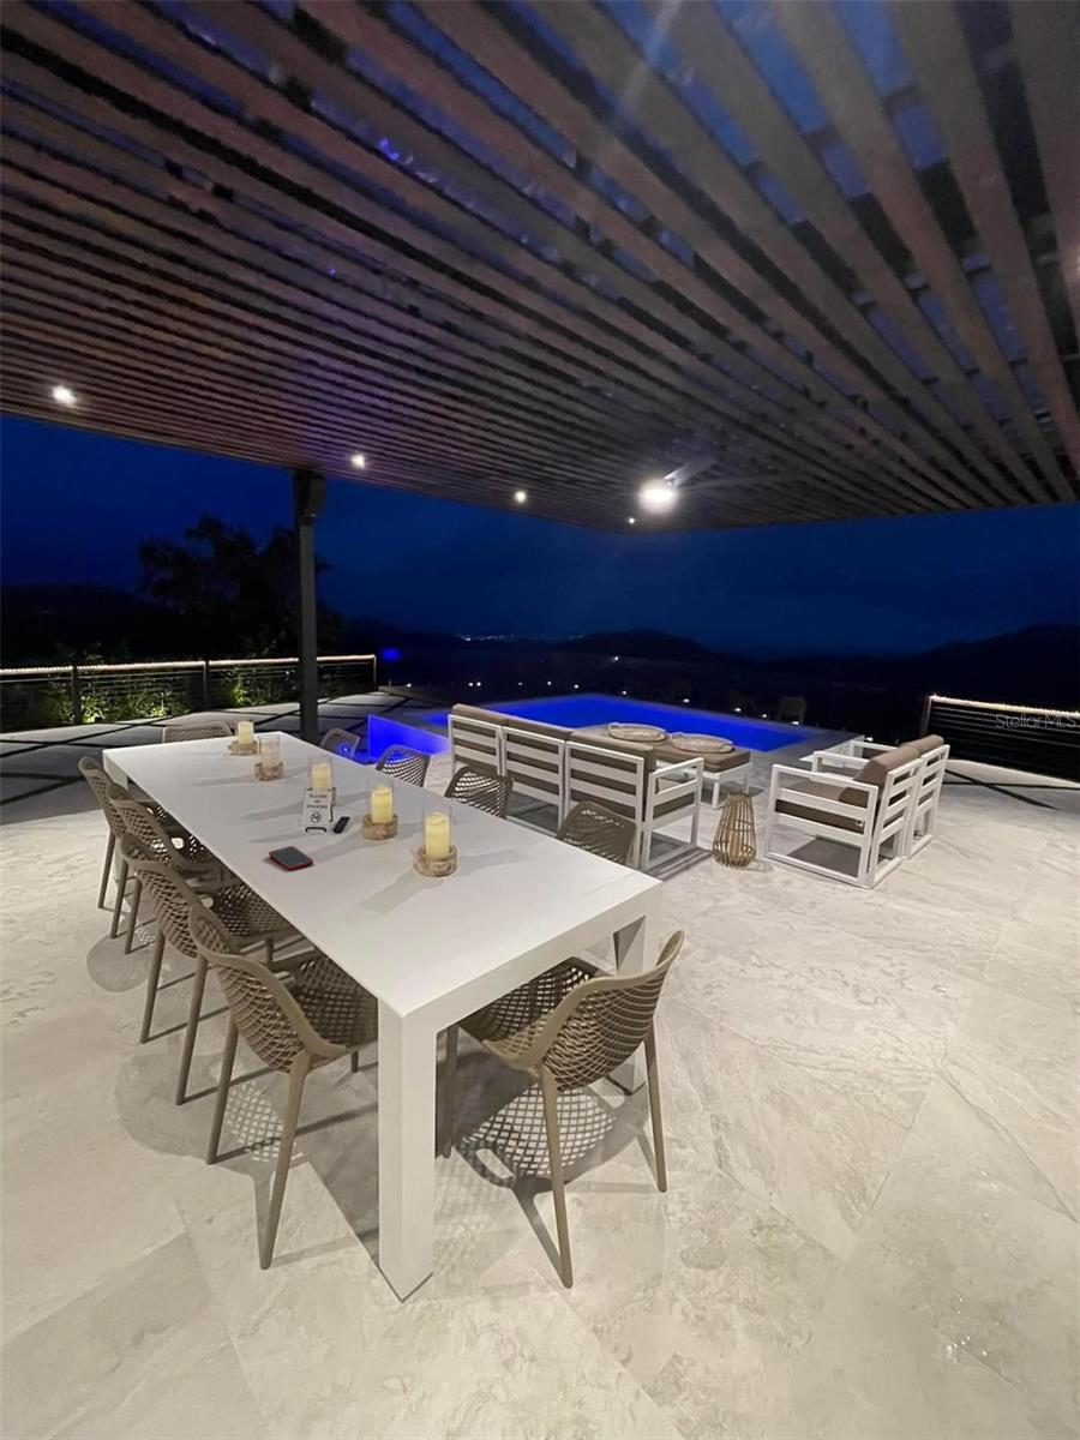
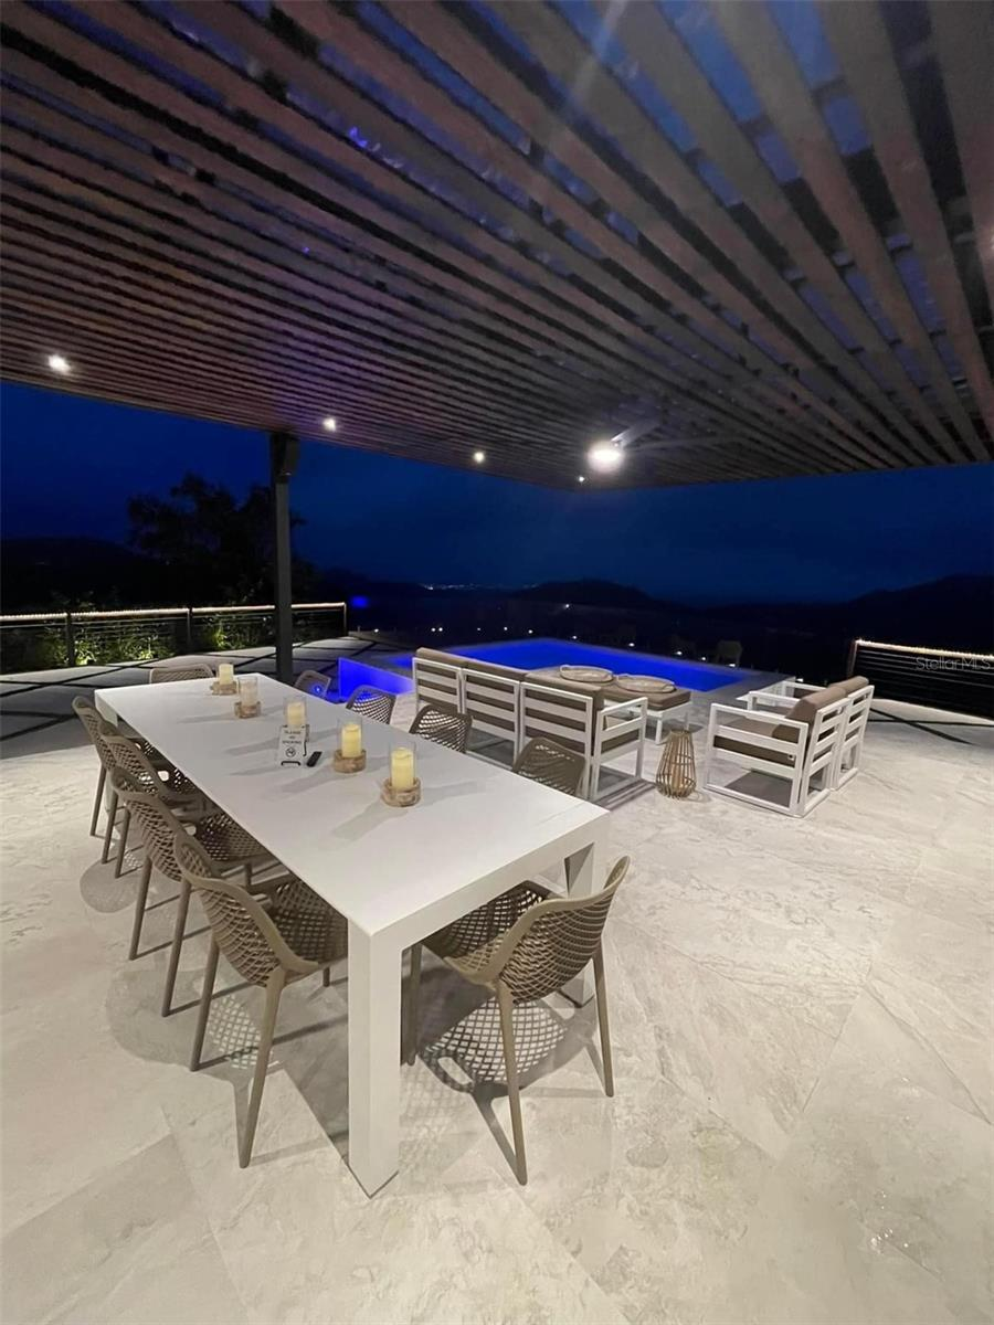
- cell phone [268,845,314,871]
